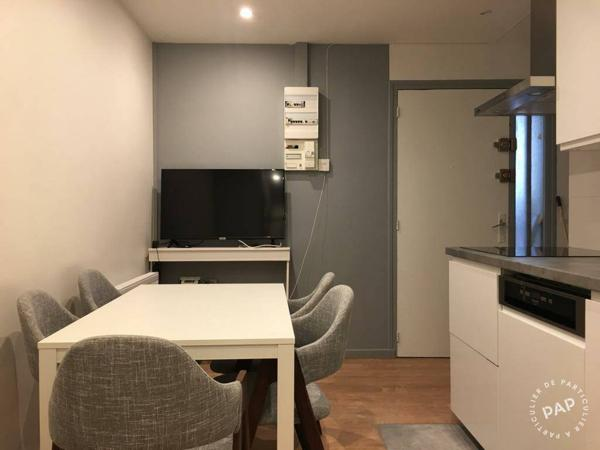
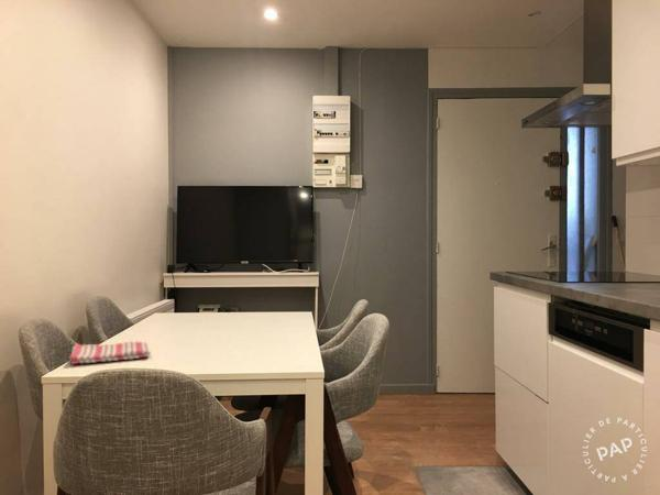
+ dish towel [68,341,152,365]
